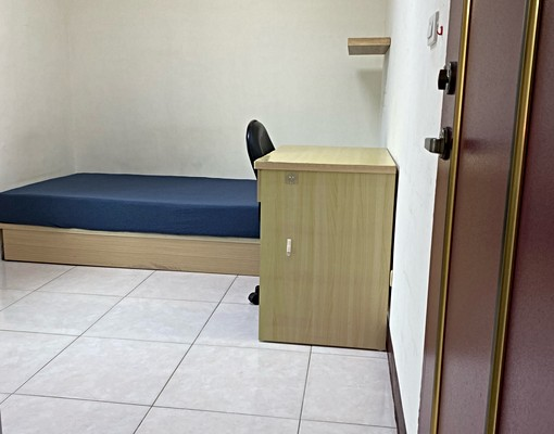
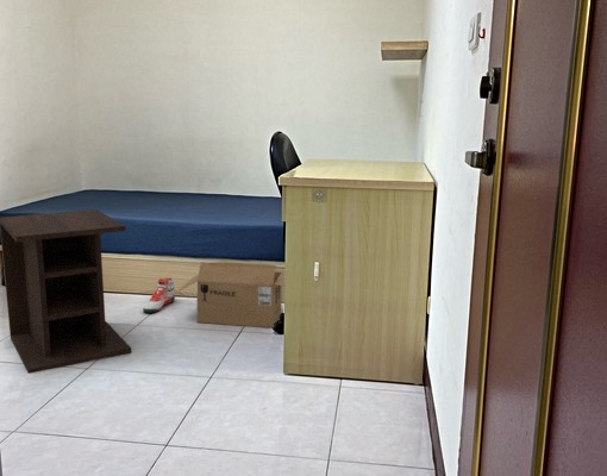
+ cardboard box [177,261,286,330]
+ nightstand [0,208,133,375]
+ sneaker [142,277,176,314]
